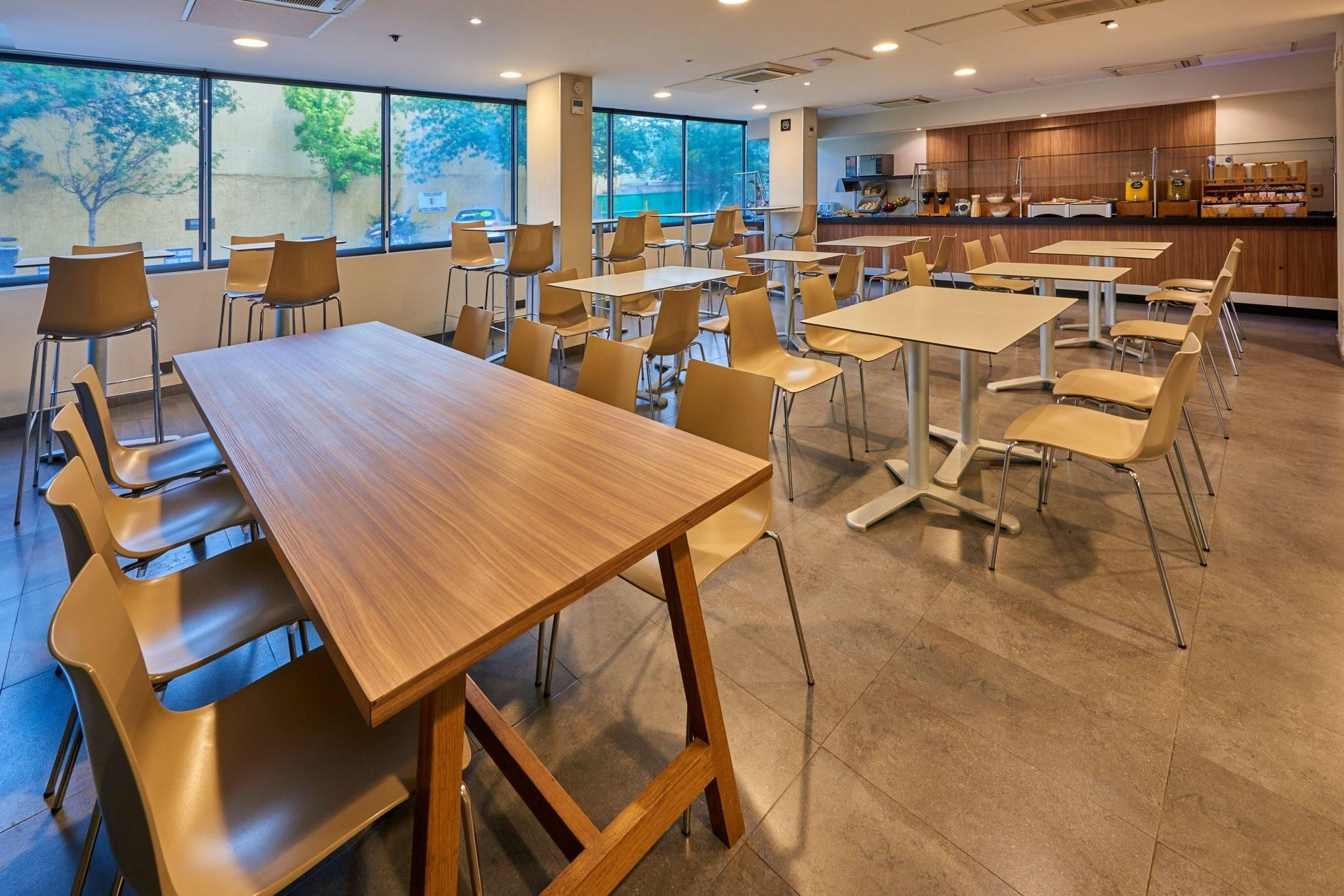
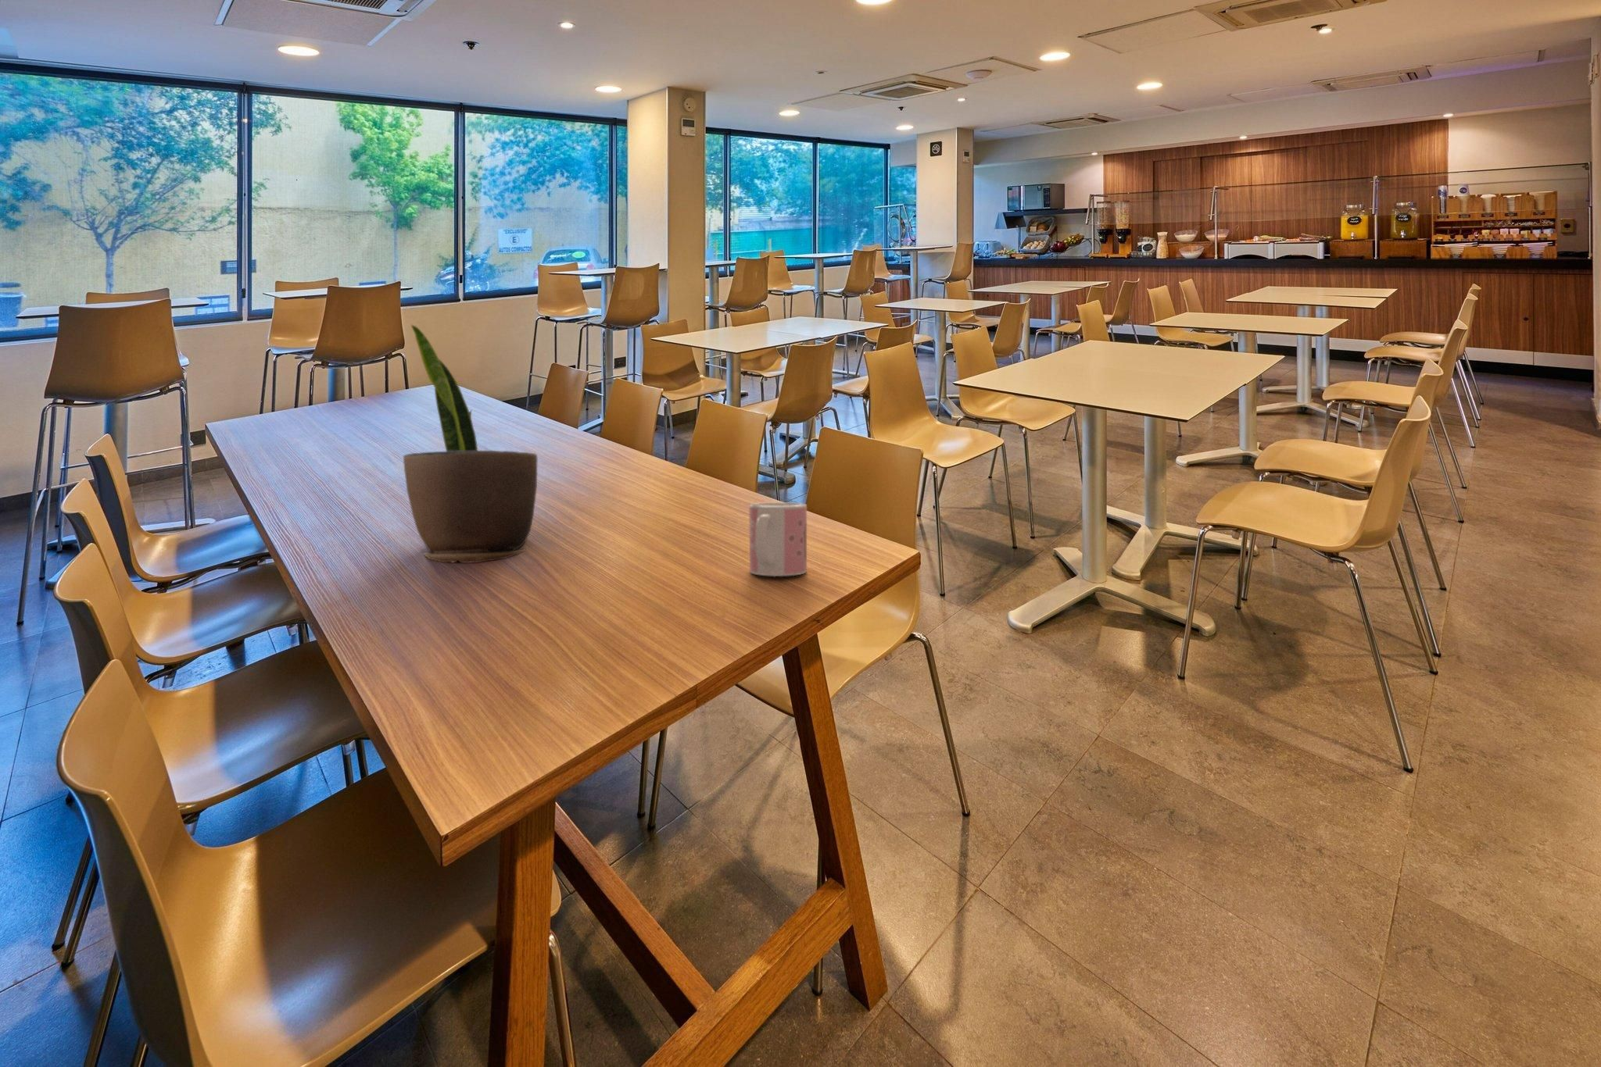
+ potted plant [403,324,538,564]
+ mug [748,501,808,578]
